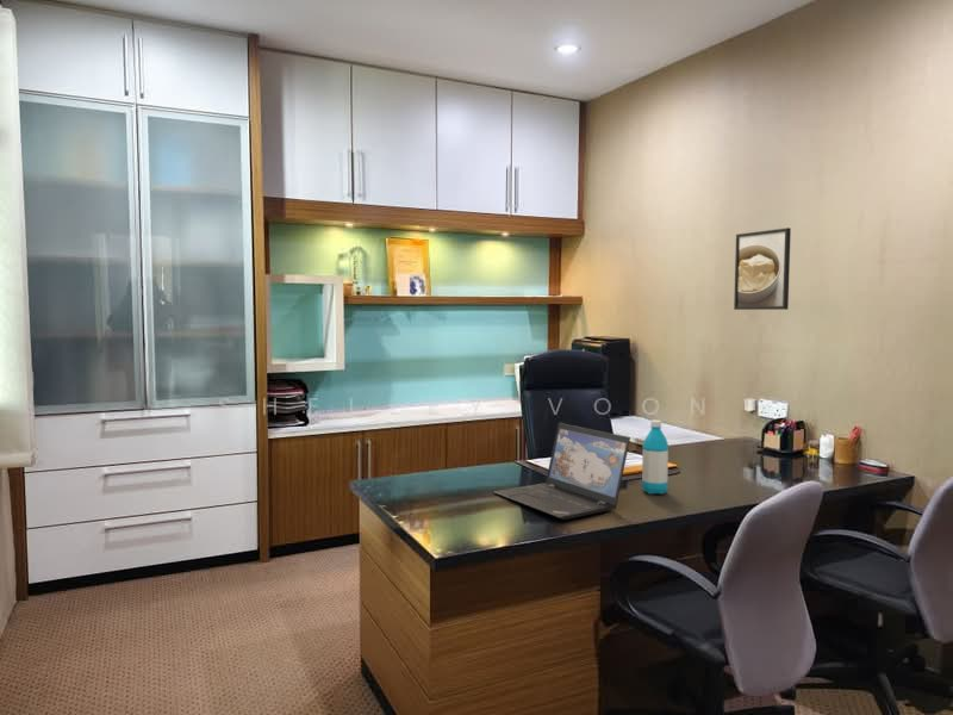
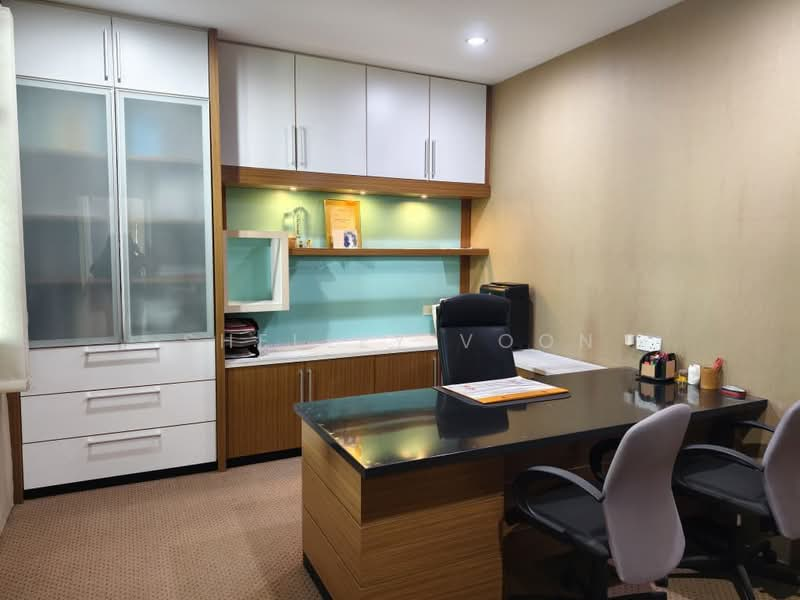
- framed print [733,226,792,311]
- laptop [493,422,631,521]
- water bottle [641,419,669,495]
